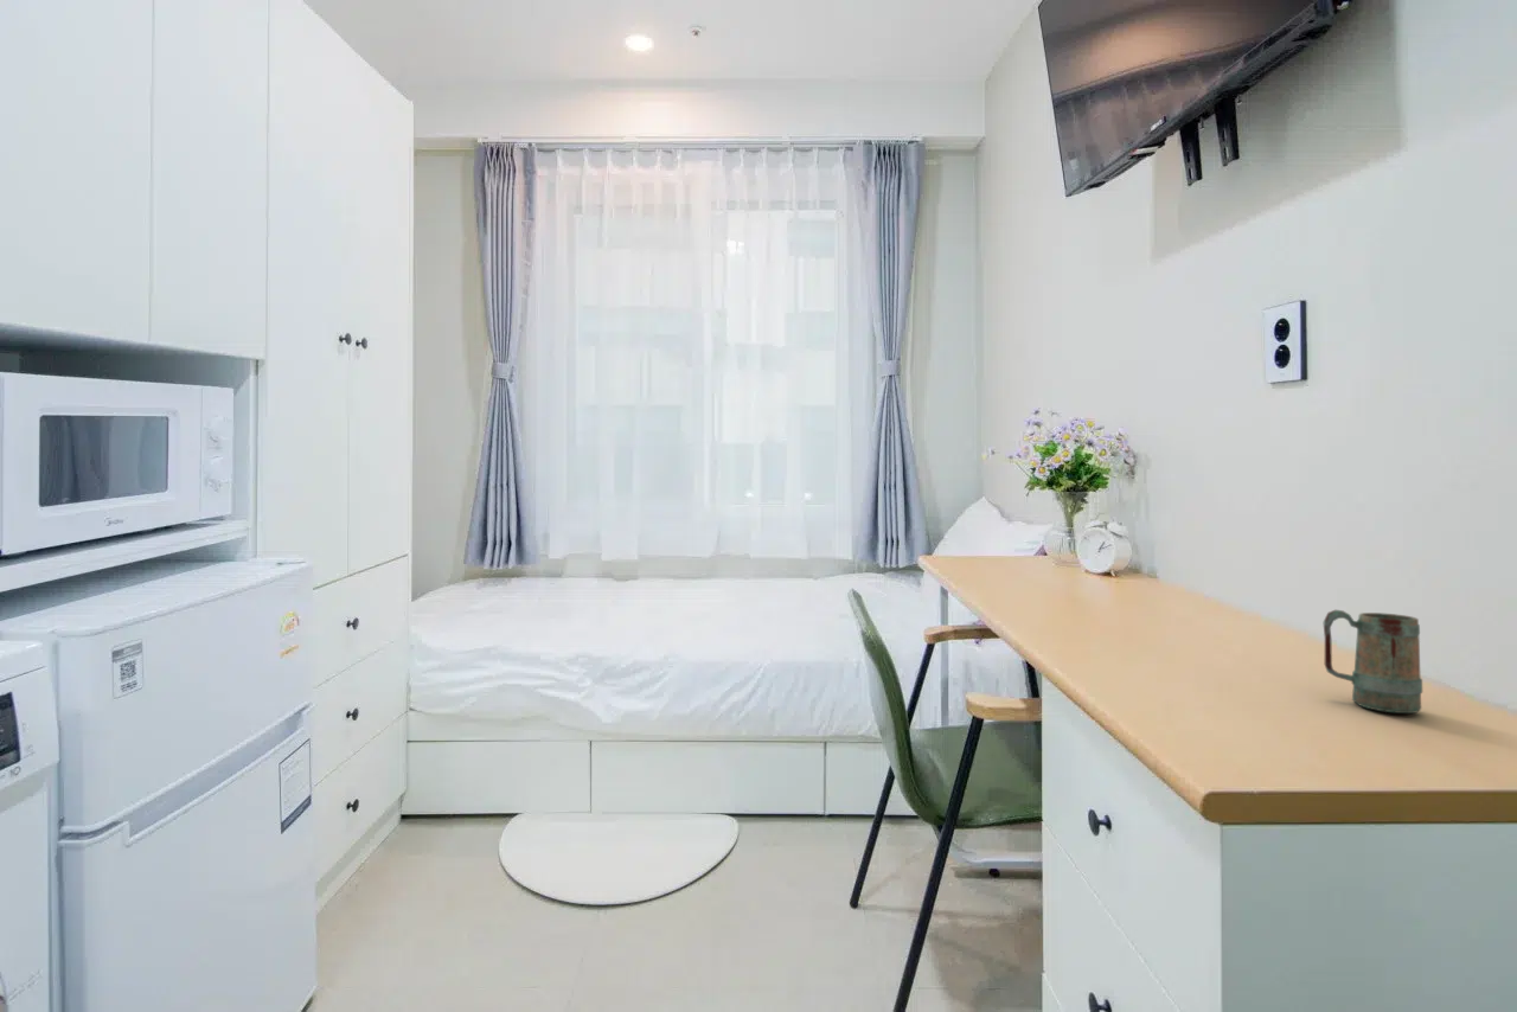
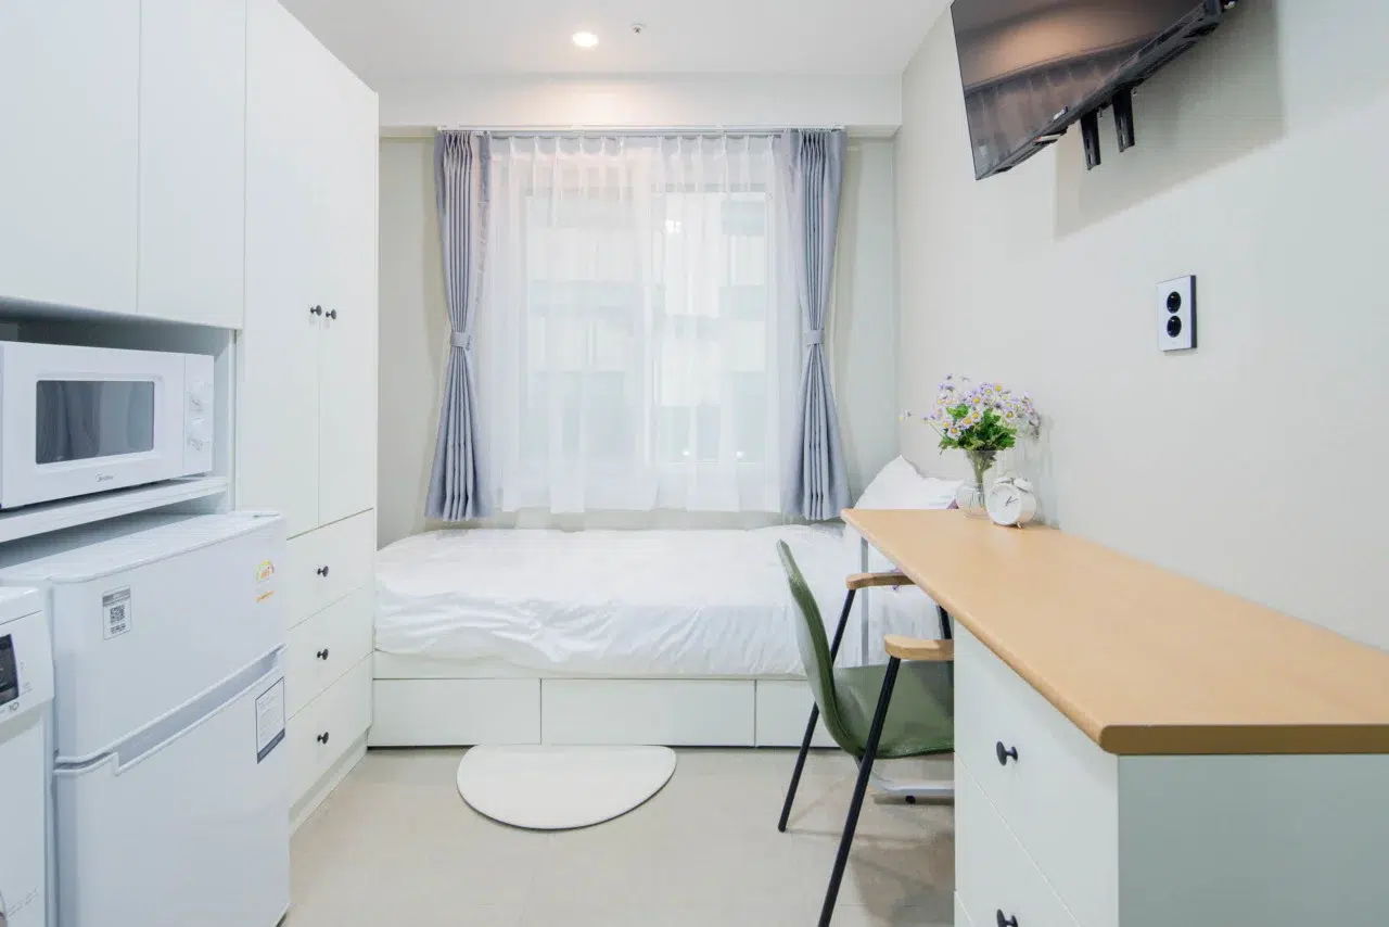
- mug [1323,609,1423,715]
